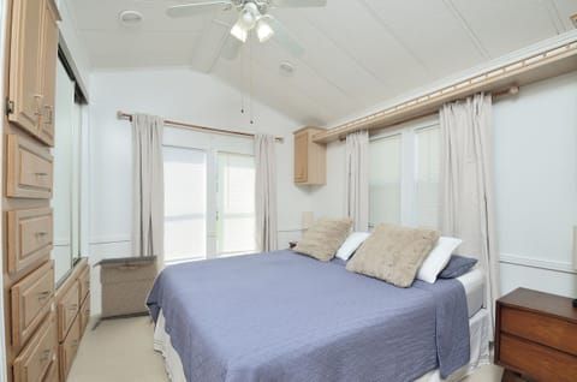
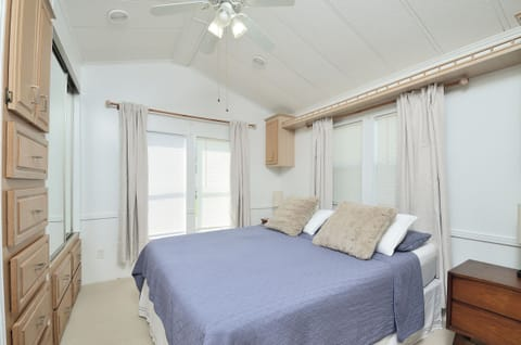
- laundry hamper [91,253,160,332]
